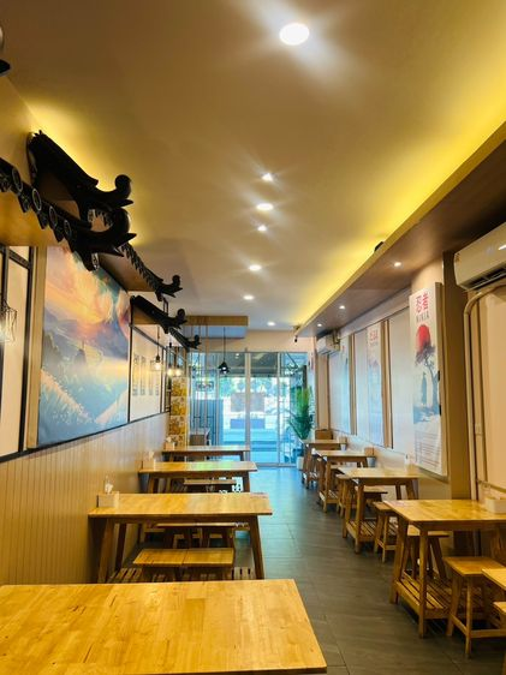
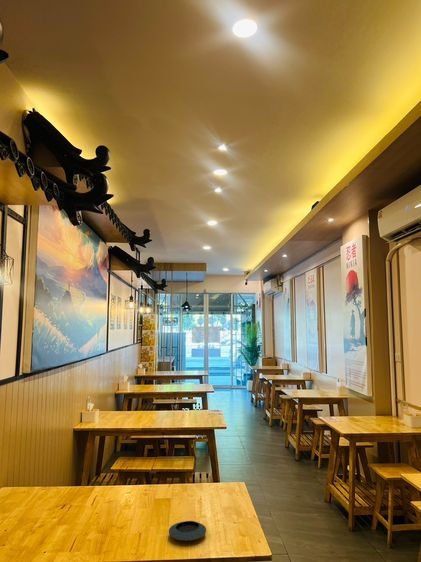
+ saucer [168,520,207,542]
